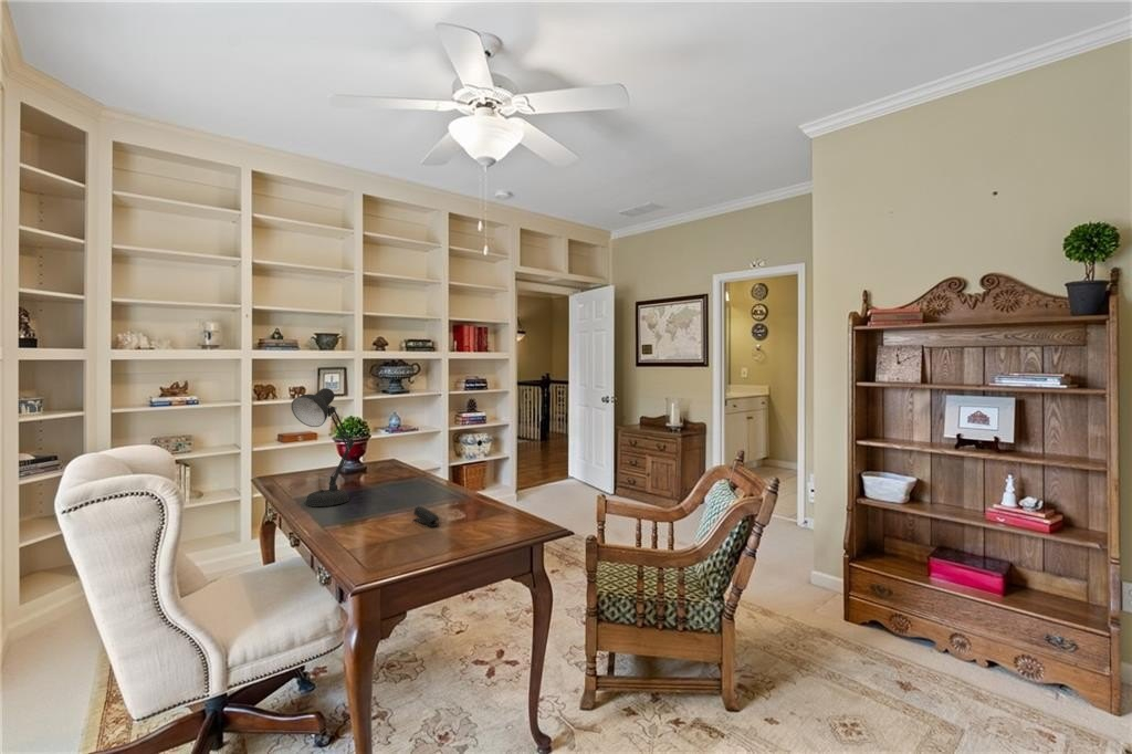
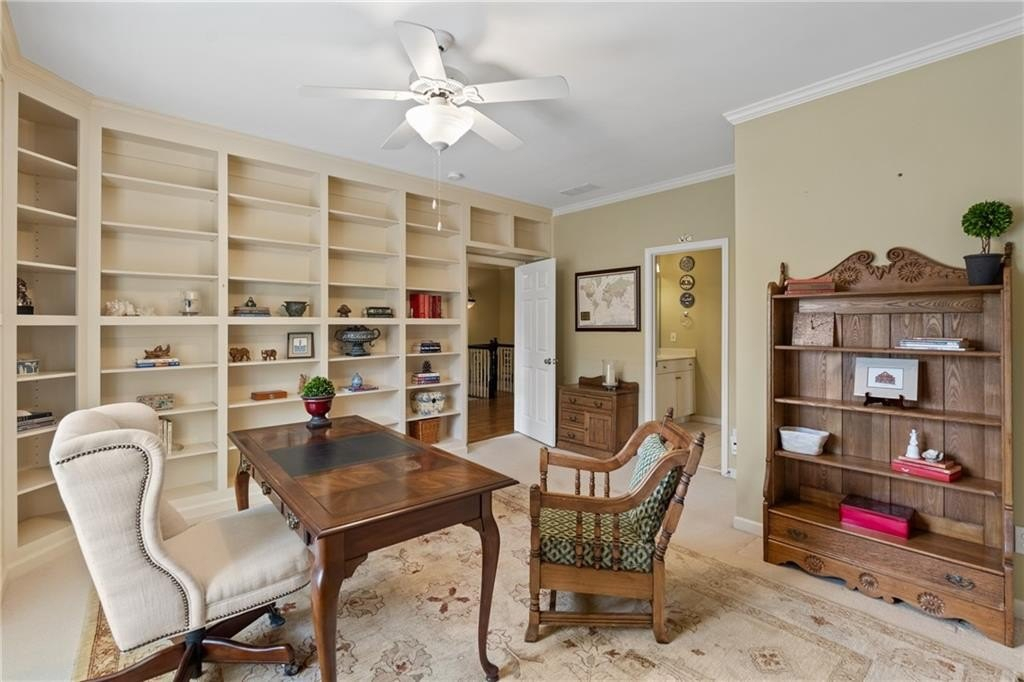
- desk lamp [291,387,355,507]
- stapler [412,505,440,527]
